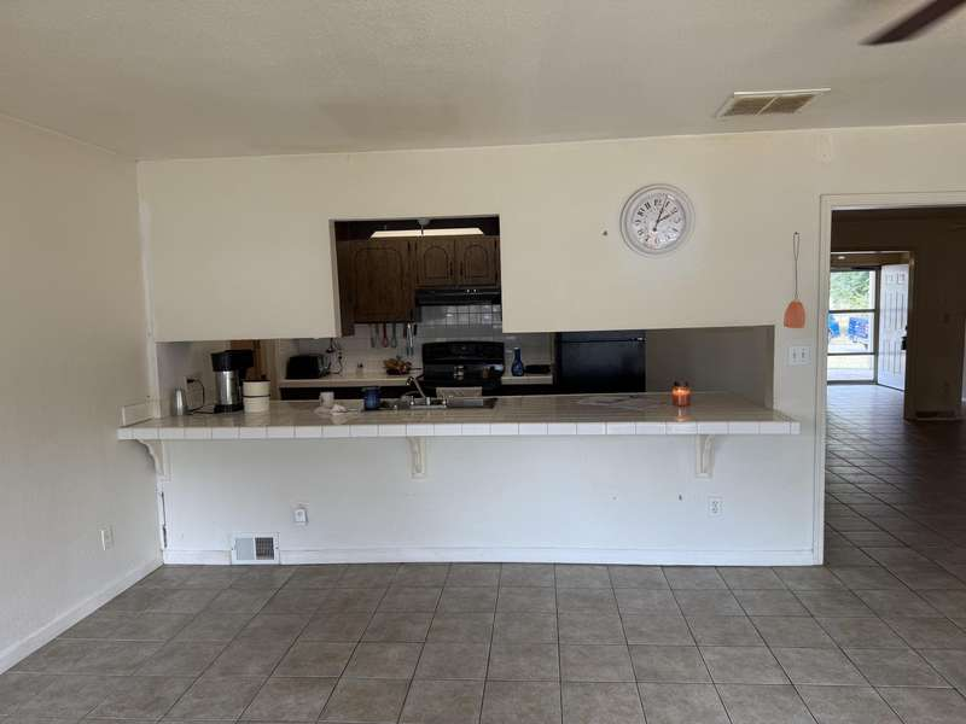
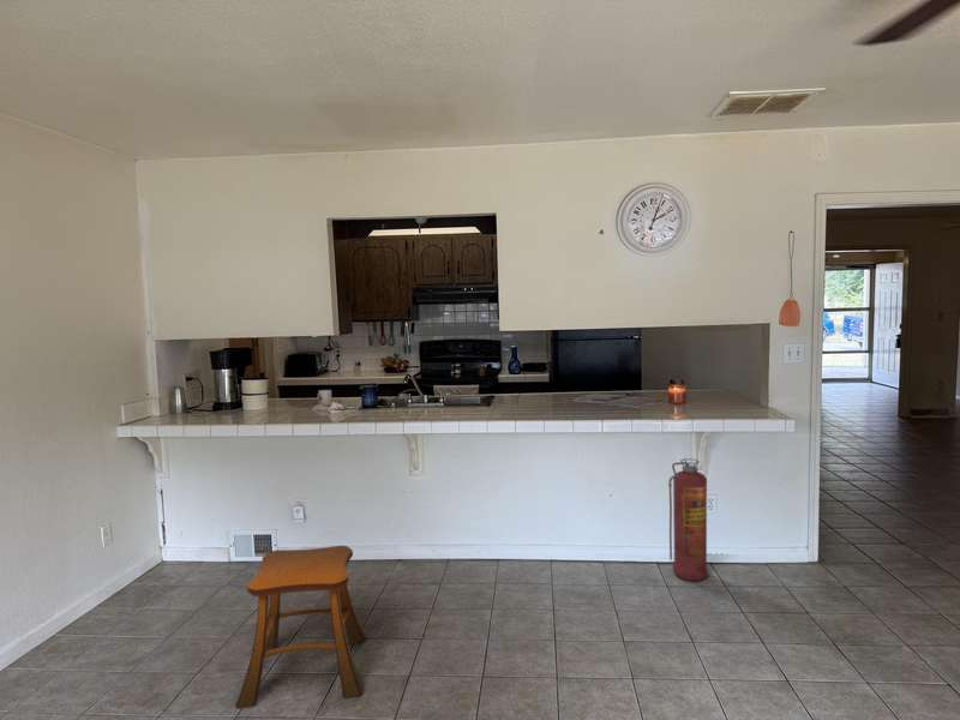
+ stool [234,545,368,710]
+ fire extinguisher [667,457,709,582]
